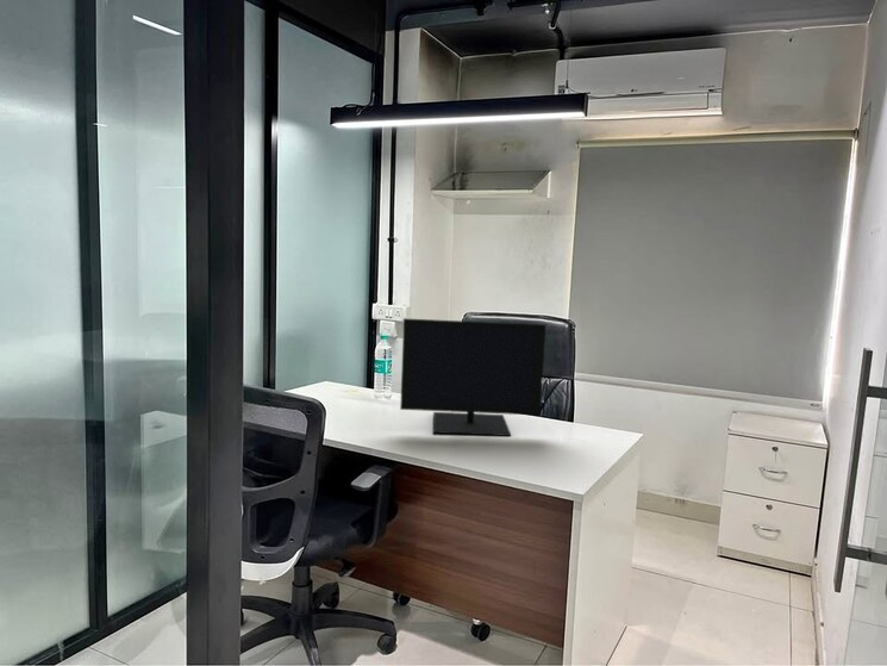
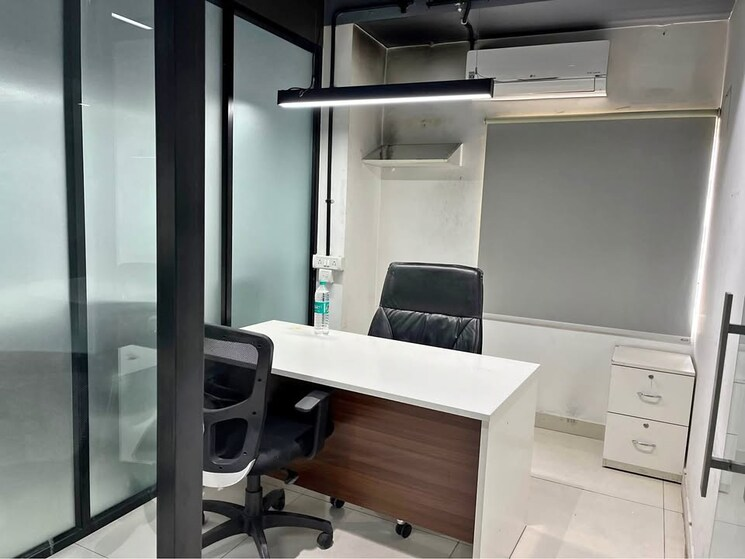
- monitor [399,317,546,437]
